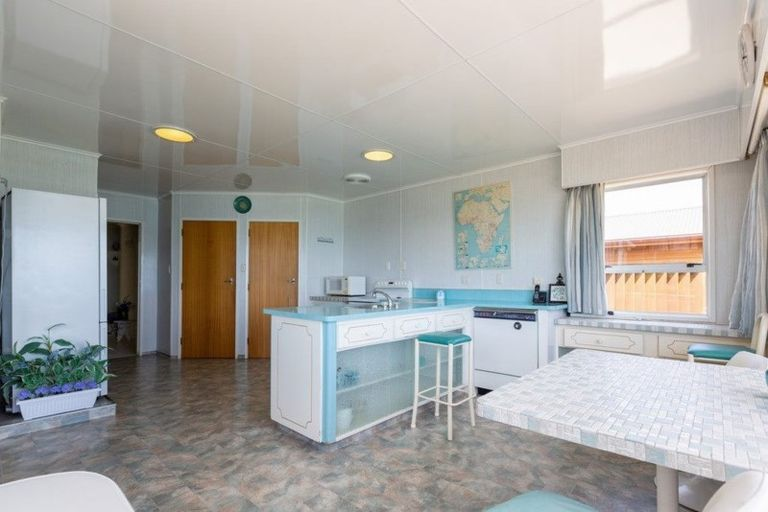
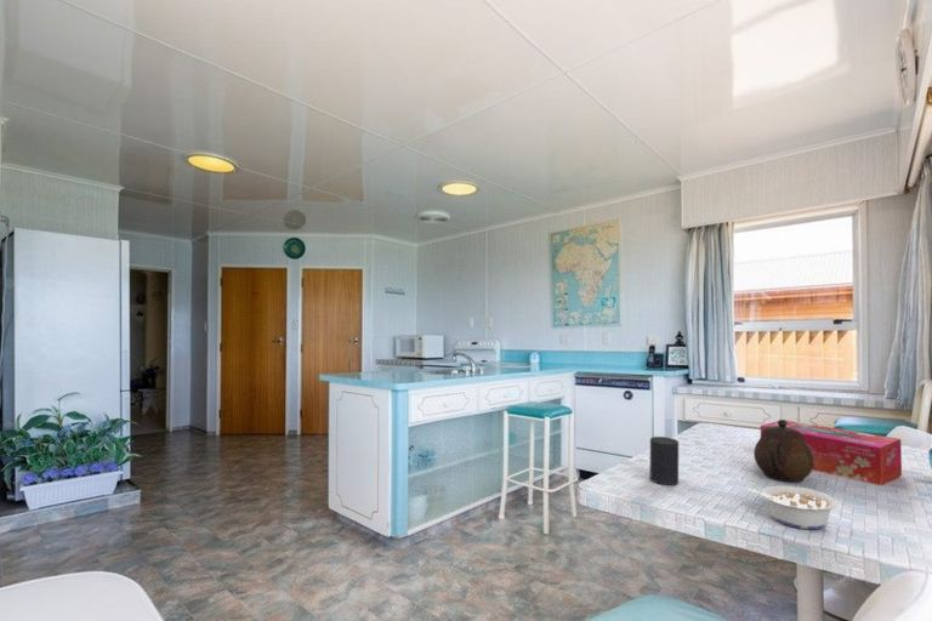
+ legume [746,484,839,530]
+ teapot [752,418,813,484]
+ cup [649,435,680,486]
+ tissue box [760,418,903,486]
